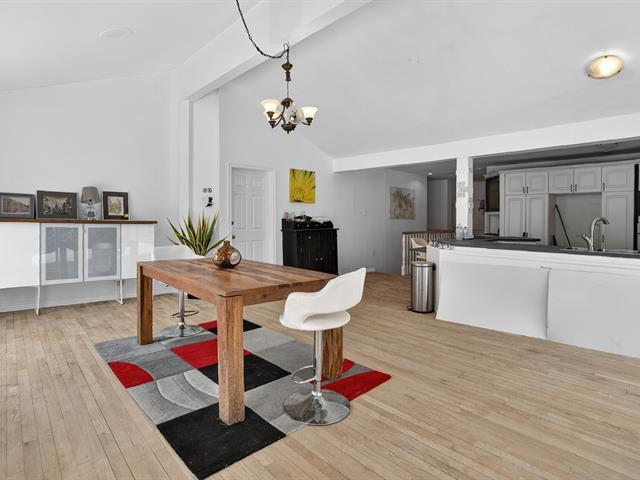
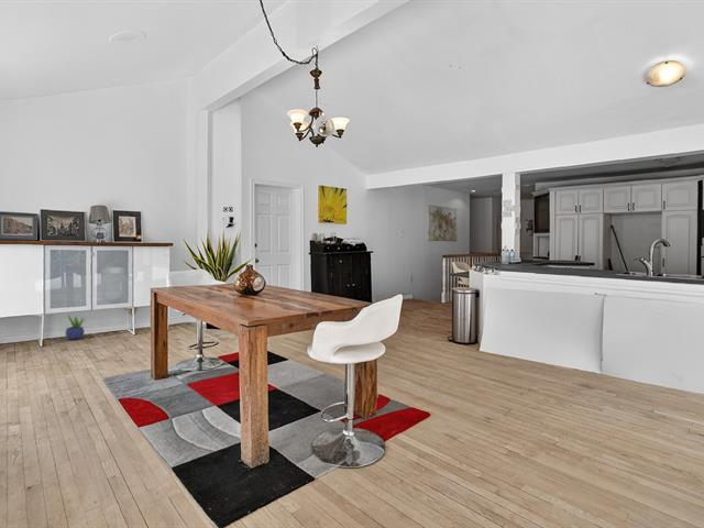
+ potted plant [65,314,88,341]
